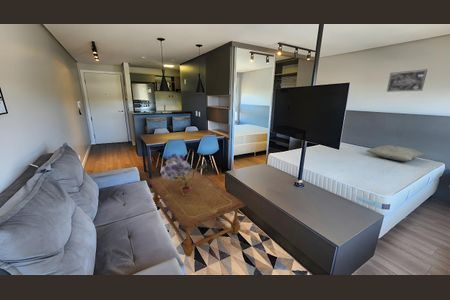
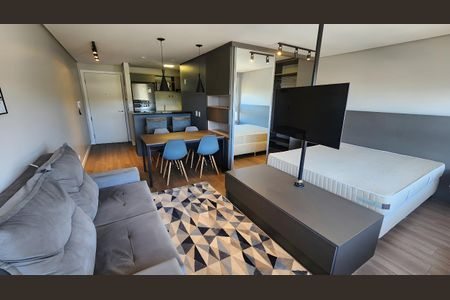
- coffee table [147,169,247,258]
- bouquet [160,153,193,180]
- potted plant [173,163,208,195]
- pillow [366,144,426,162]
- wall art [386,68,429,93]
